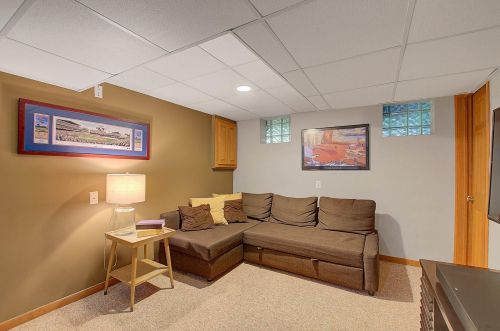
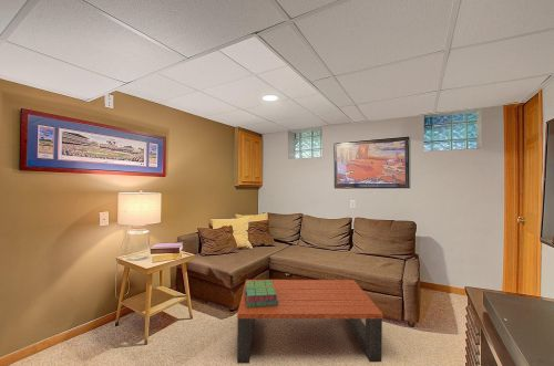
+ coffee table [236,279,384,365]
+ stack of books [244,279,278,307]
